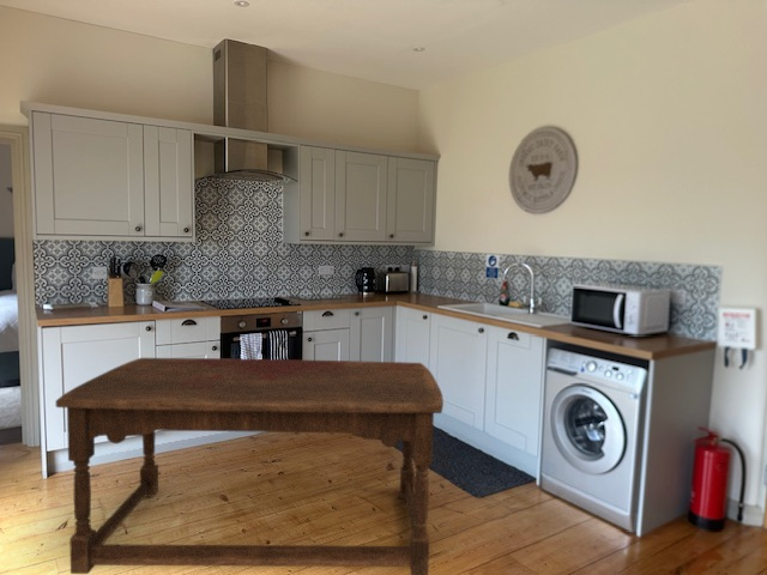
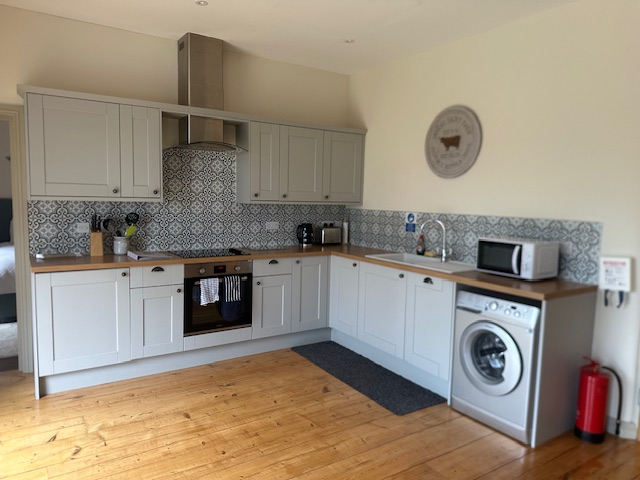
- dining table [54,357,445,575]
